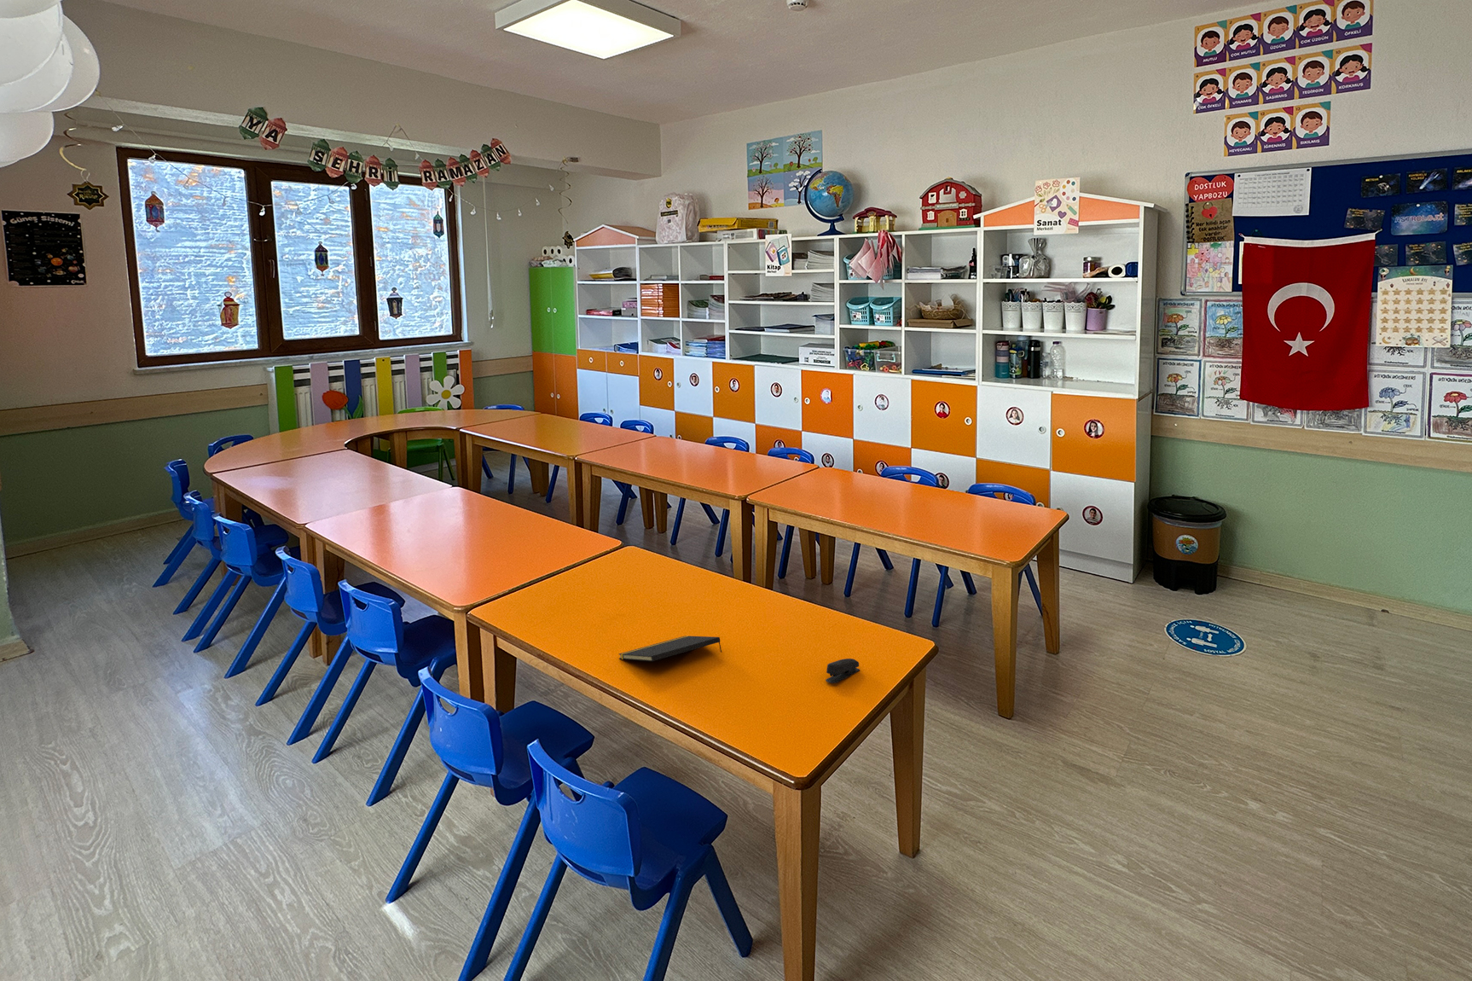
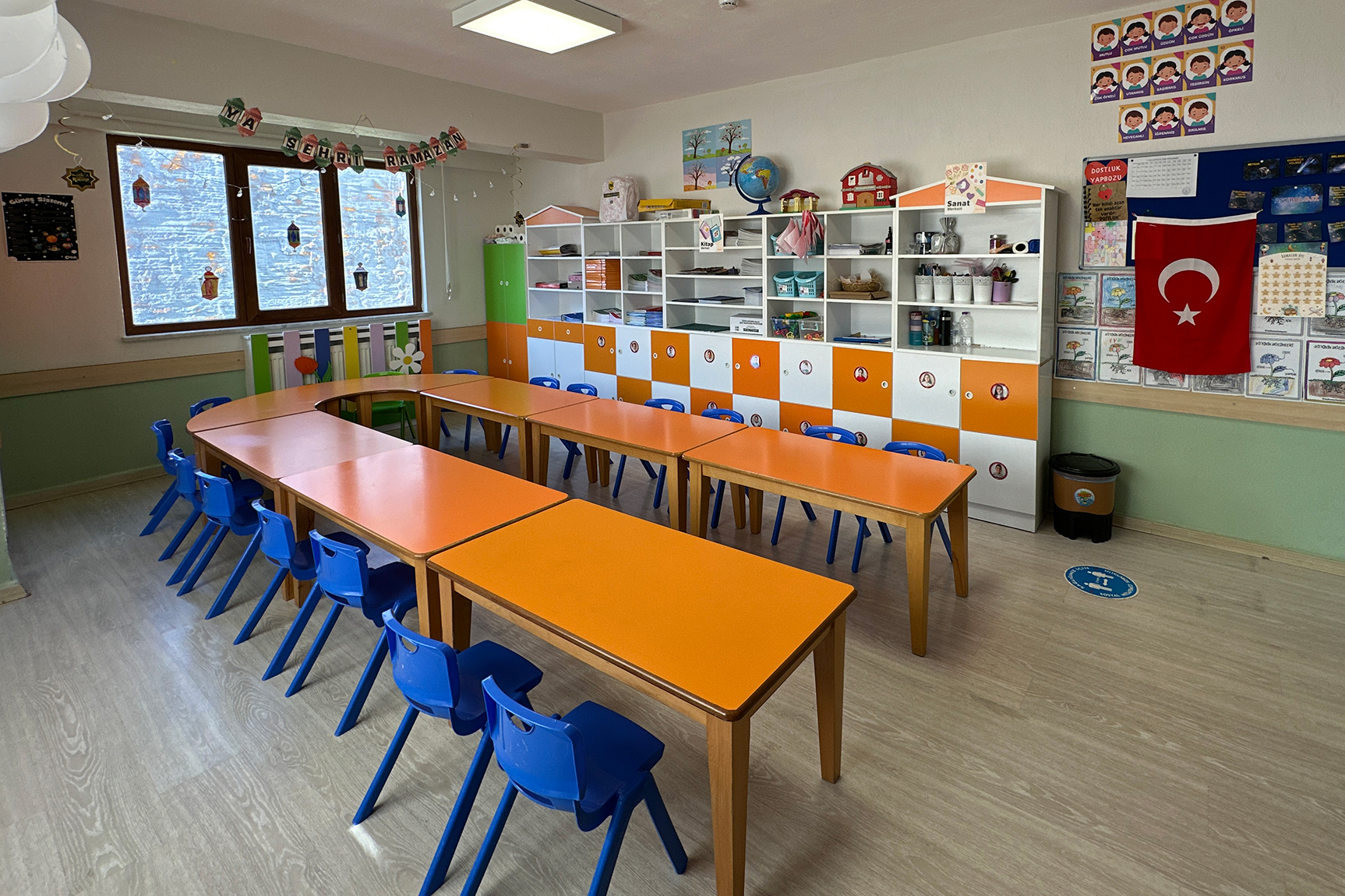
- stapler [825,658,860,684]
- notepad [618,635,722,662]
